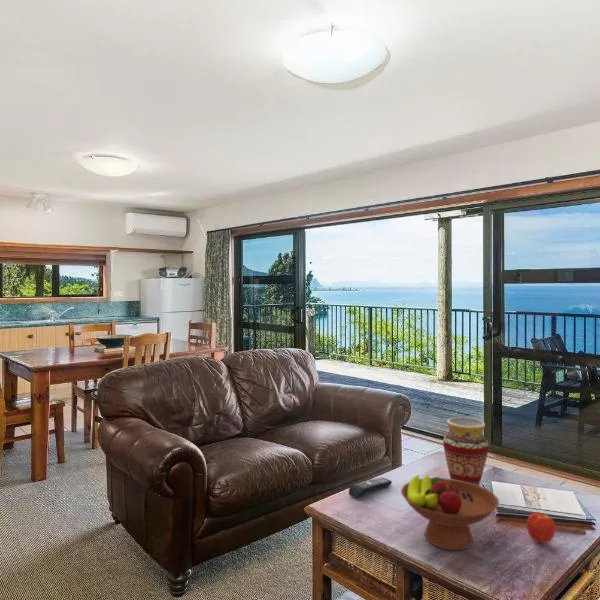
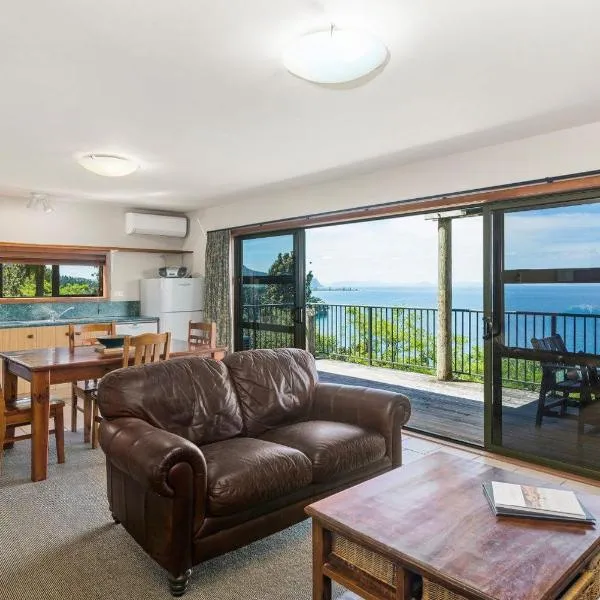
- apple [526,511,556,544]
- vase [442,416,490,486]
- remote control [348,477,393,499]
- fruit bowl [400,474,500,551]
